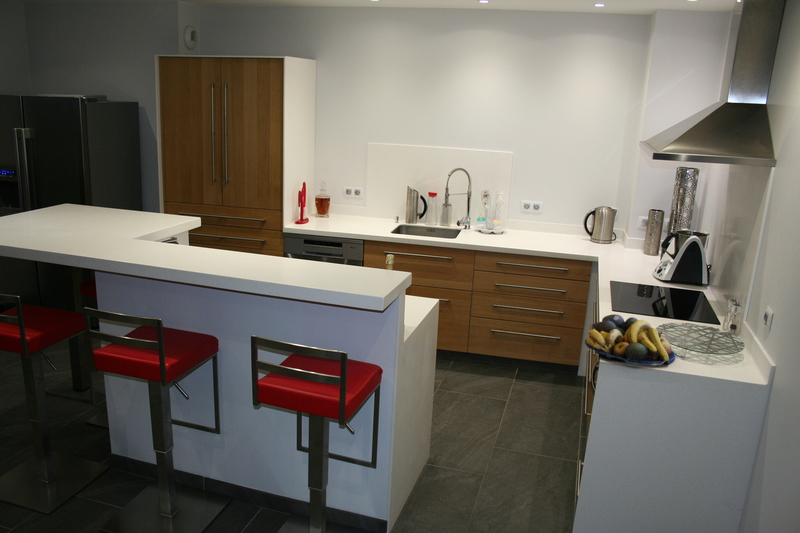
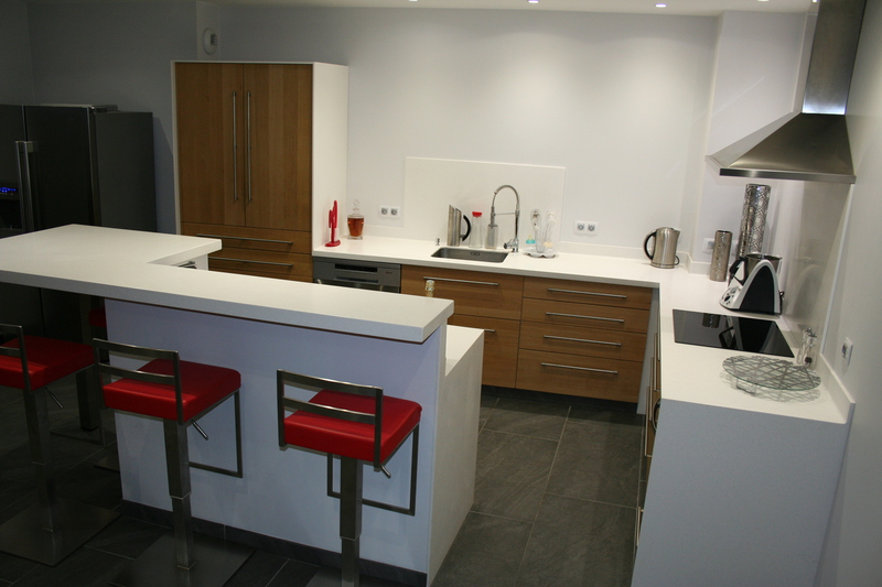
- fruit bowl [584,313,676,366]
